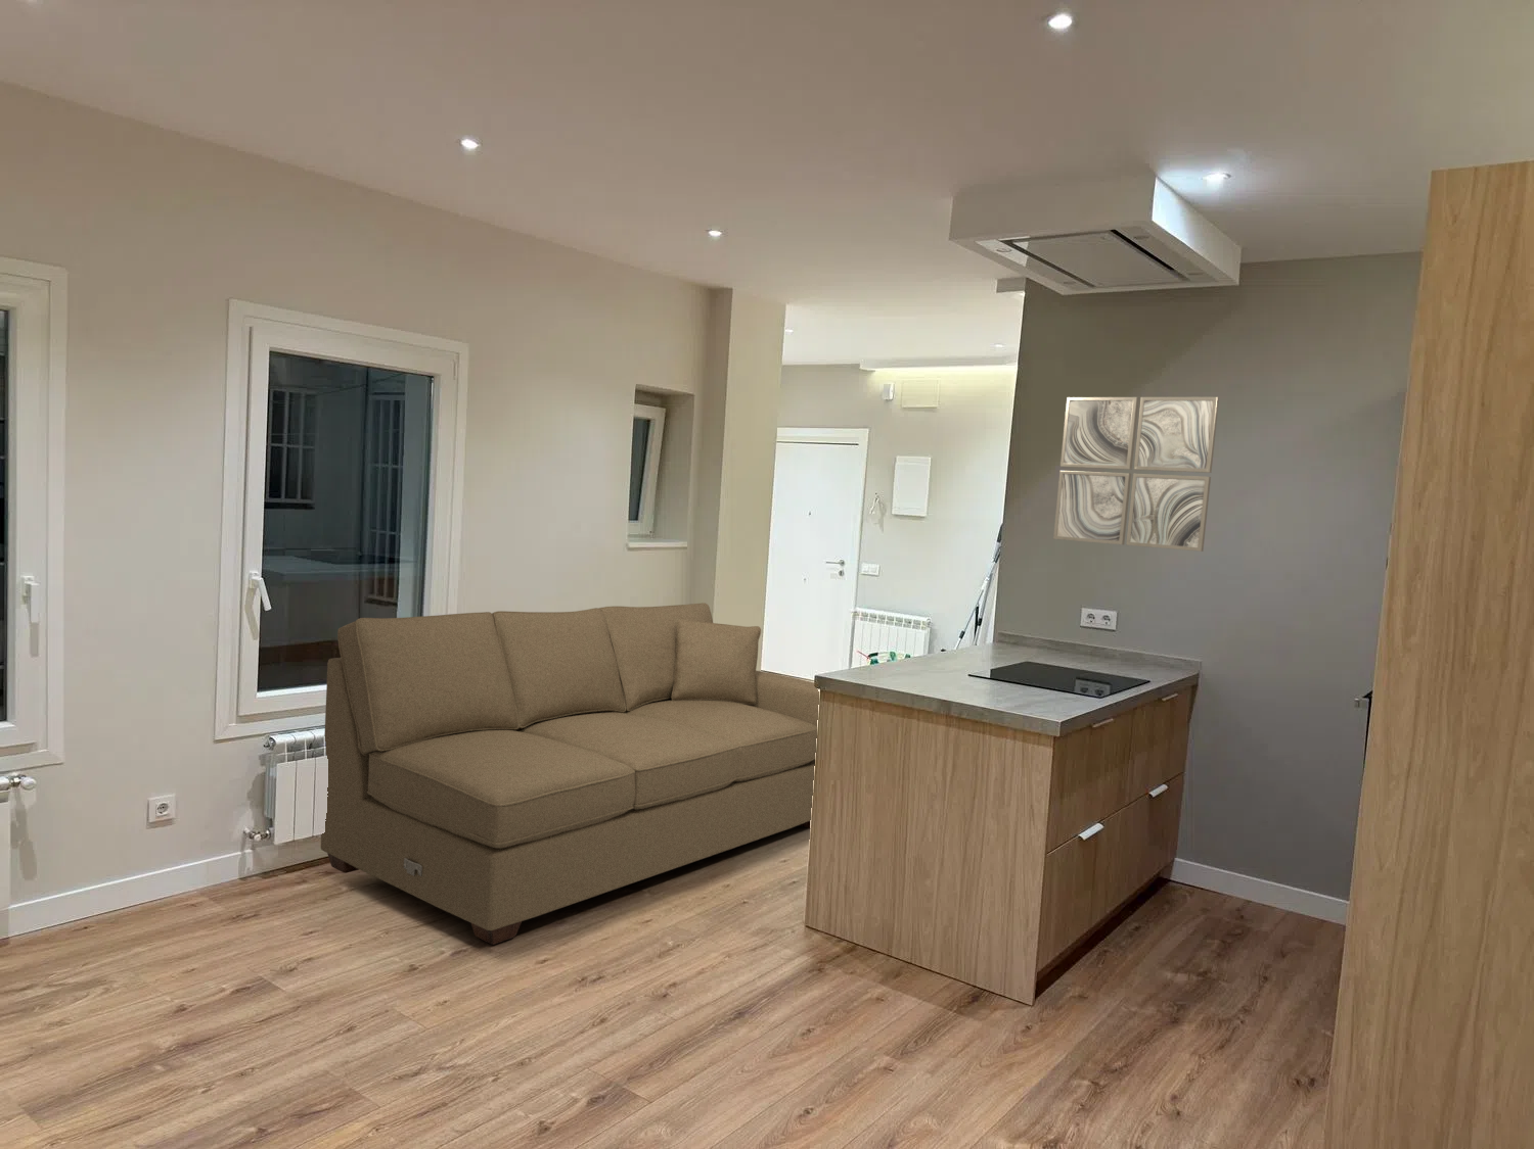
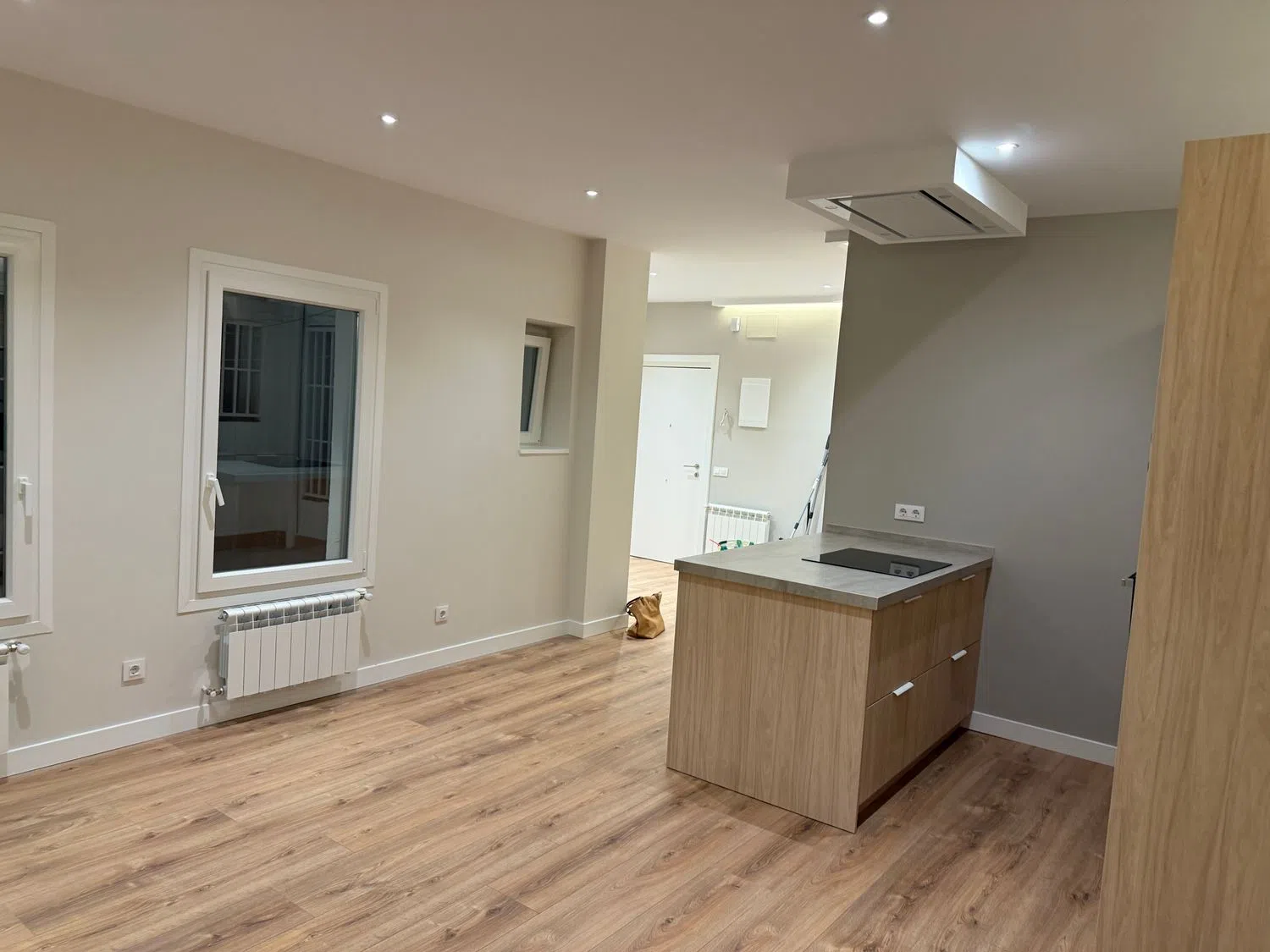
- sofa [320,601,819,946]
- wall art [1052,396,1220,553]
